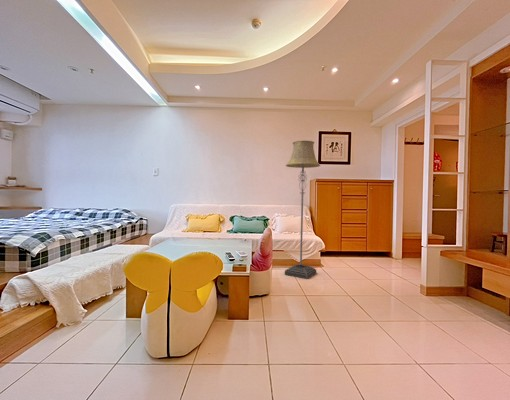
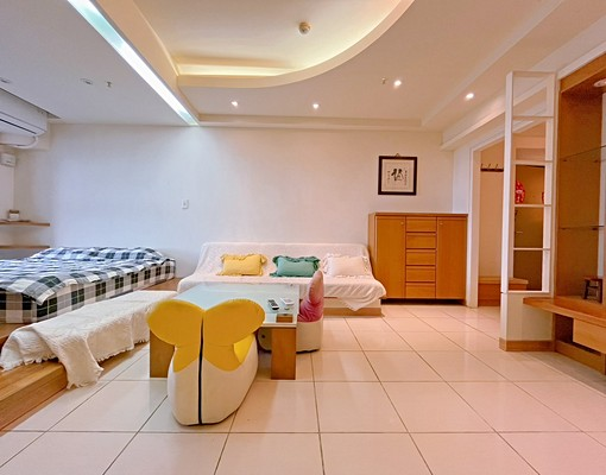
- floor lamp [284,139,321,280]
